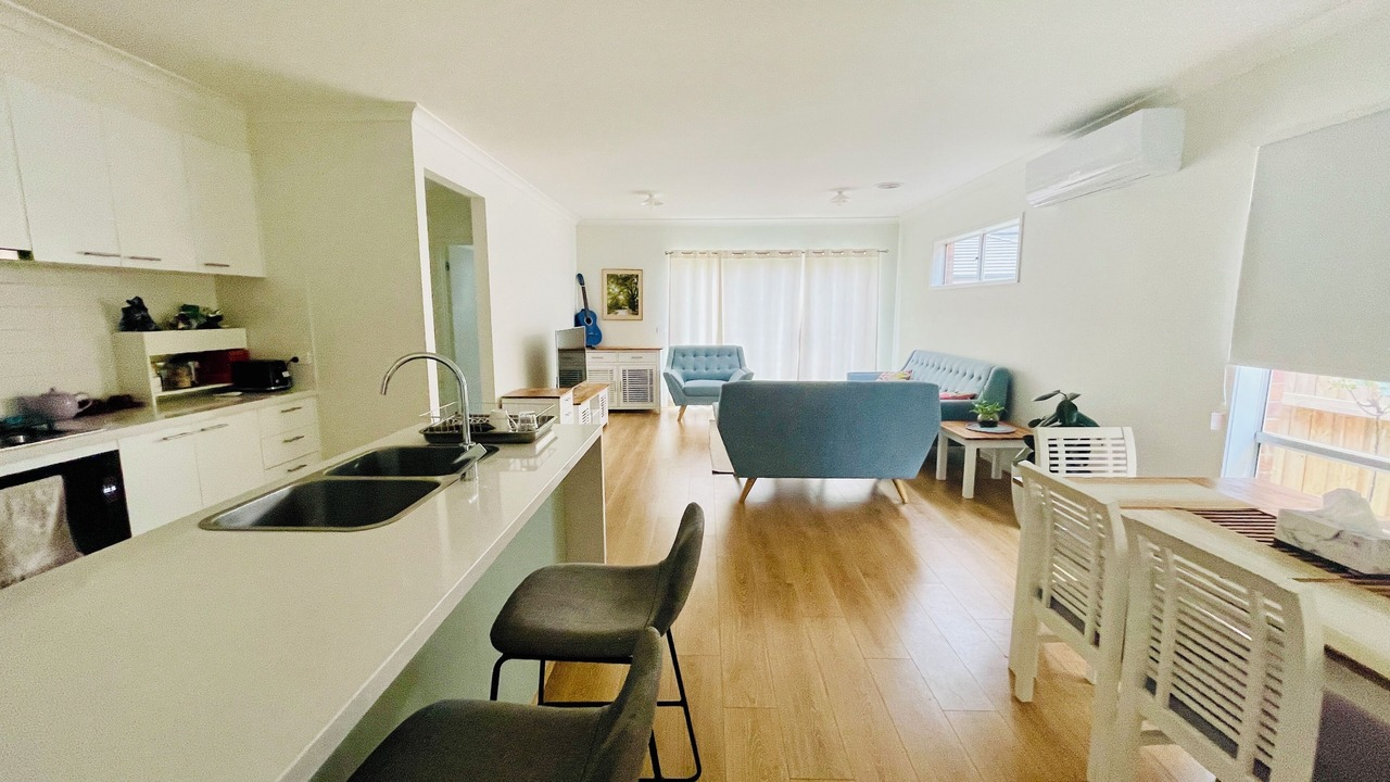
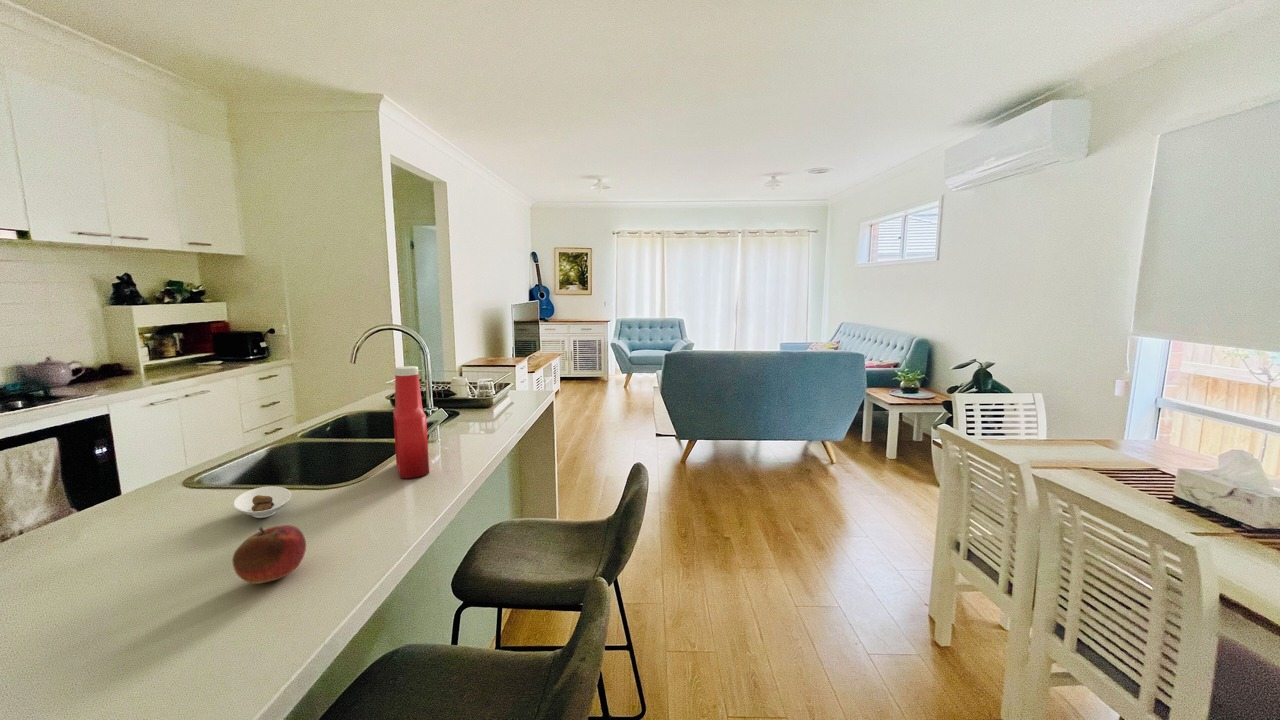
+ saucer [233,485,292,519]
+ soap bottle [392,365,430,479]
+ fruit [231,524,307,585]
